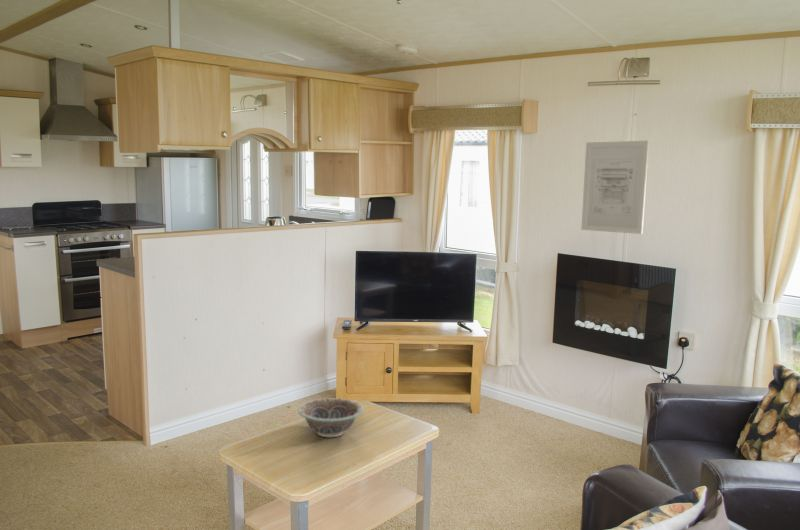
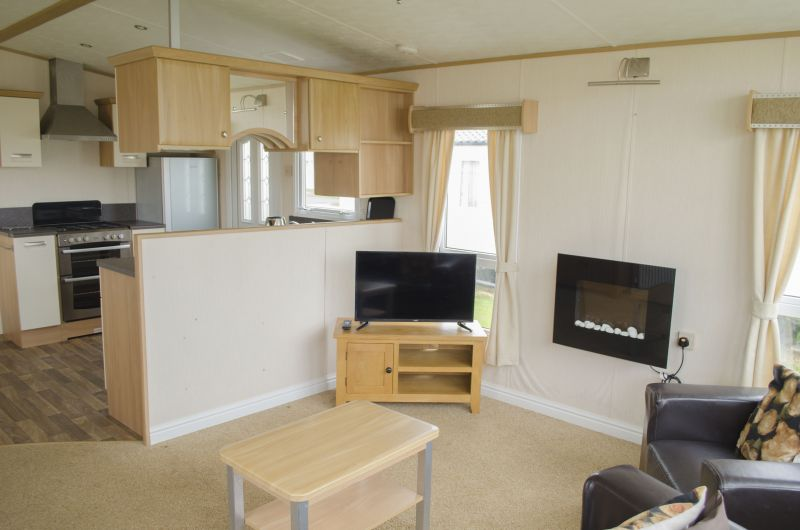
- decorative bowl [297,397,364,438]
- wall art [580,140,650,235]
